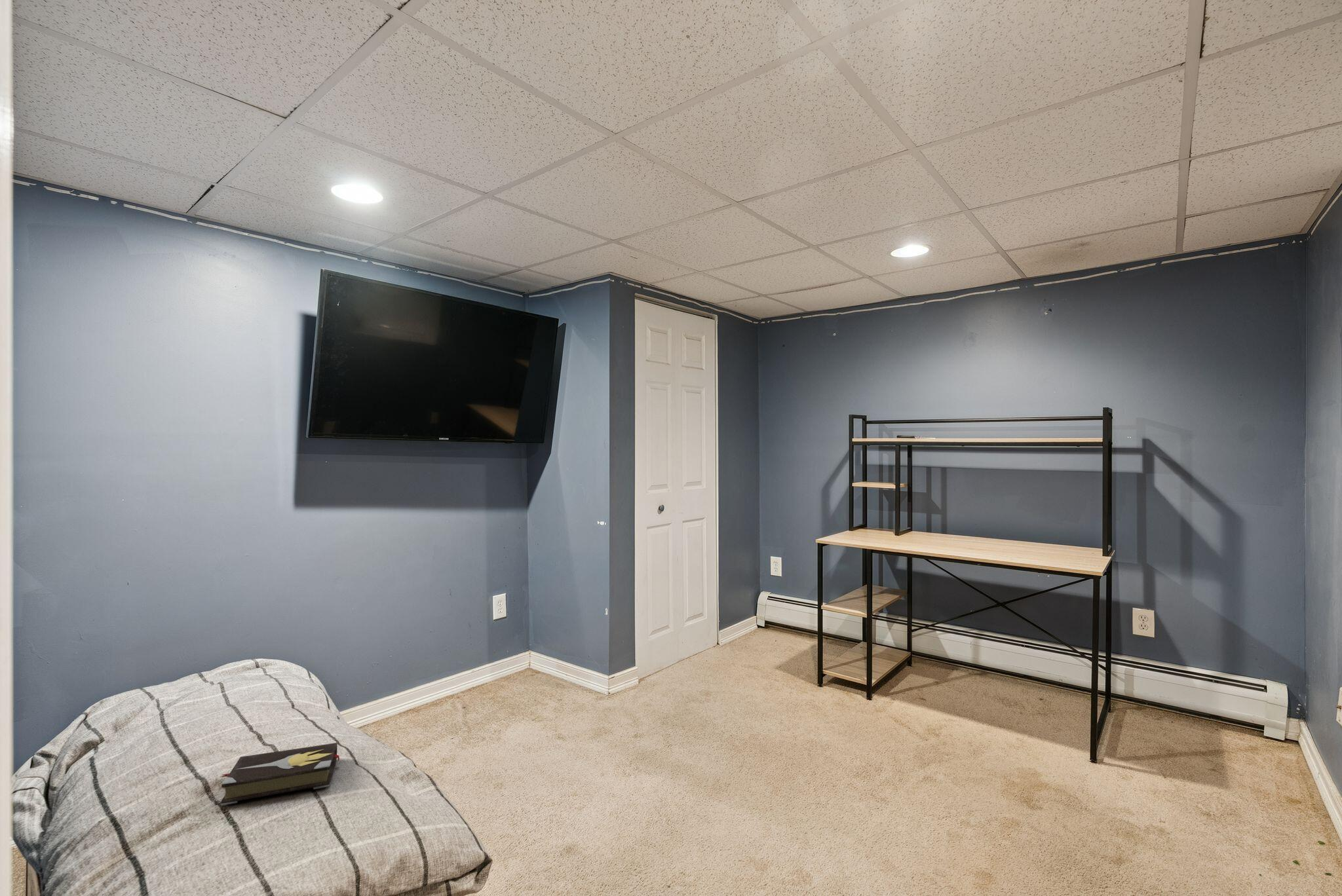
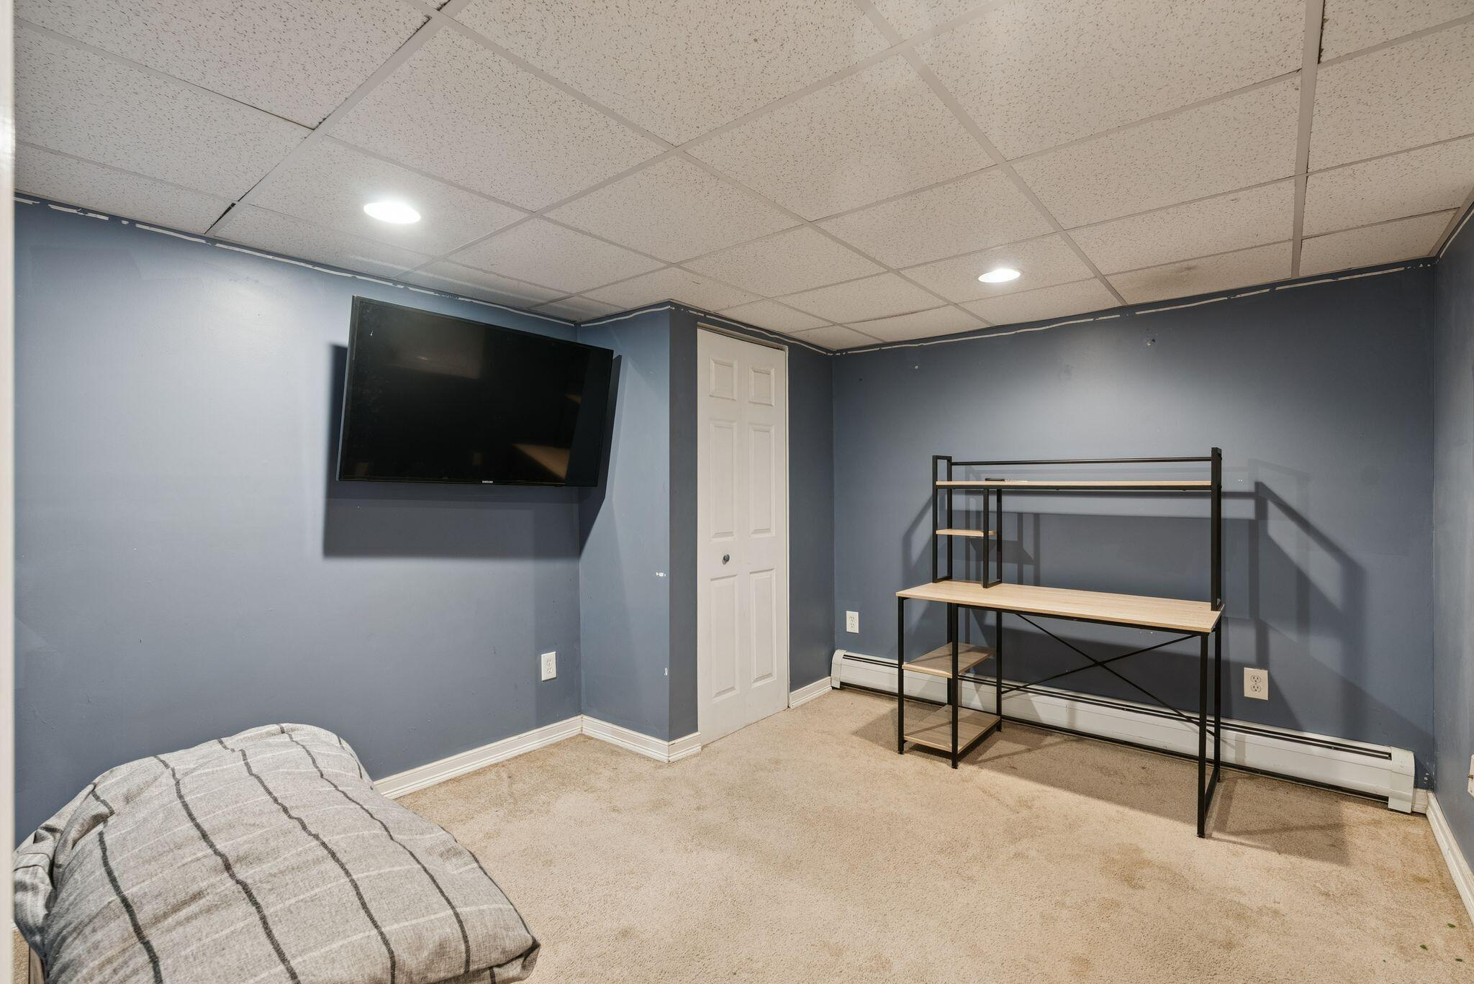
- hardback book [219,742,340,806]
